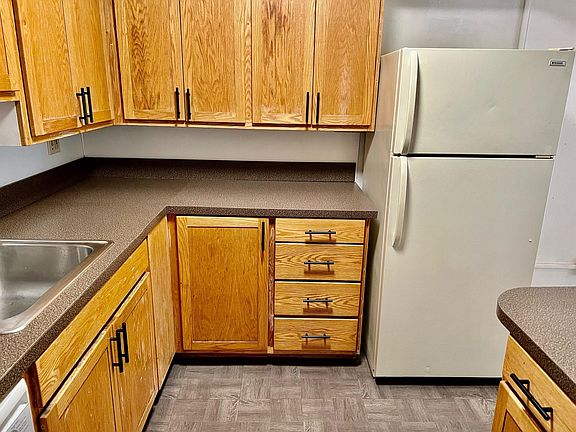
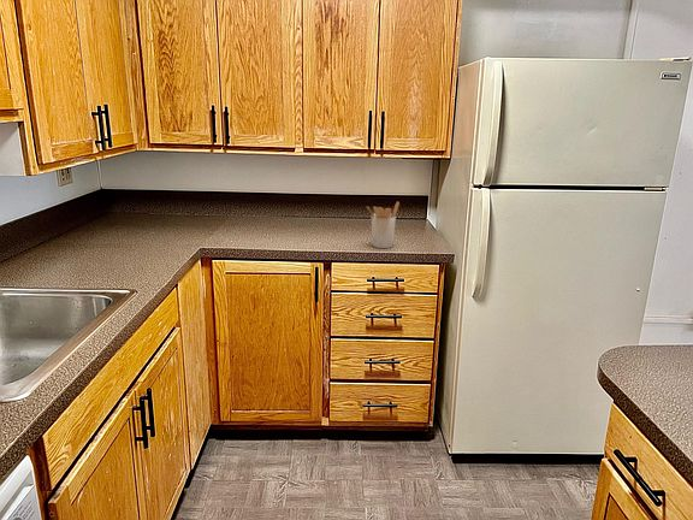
+ utensil holder [366,201,401,249]
